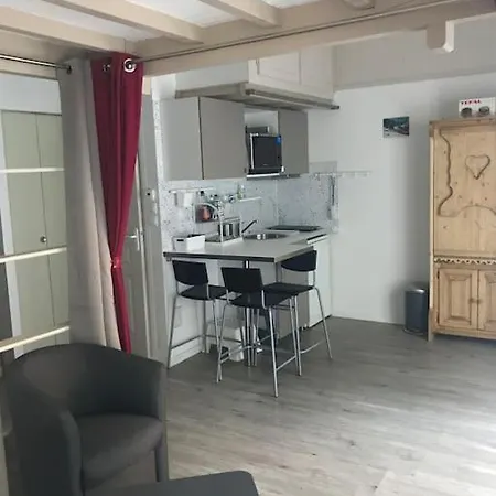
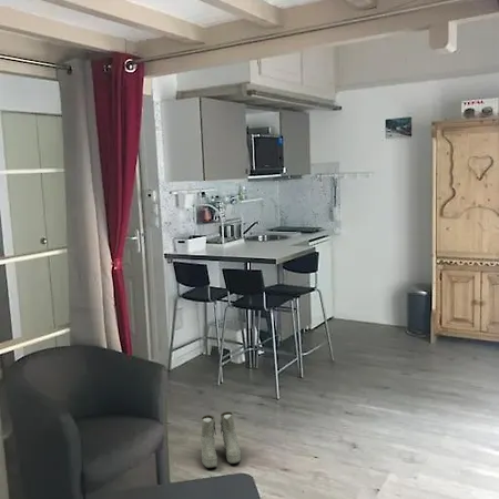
+ boots [200,410,242,469]
